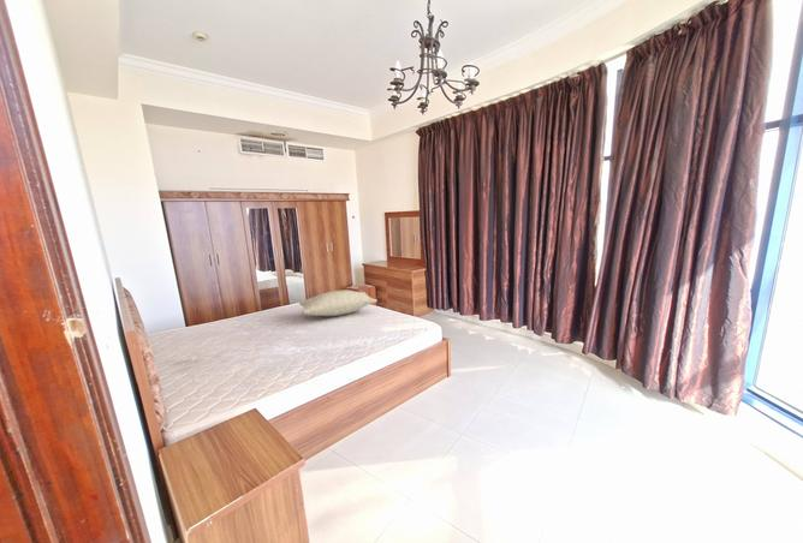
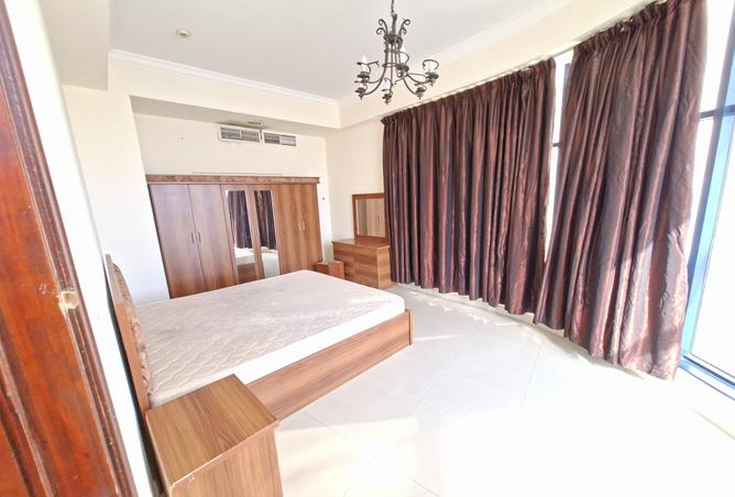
- pillow [298,290,379,317]
